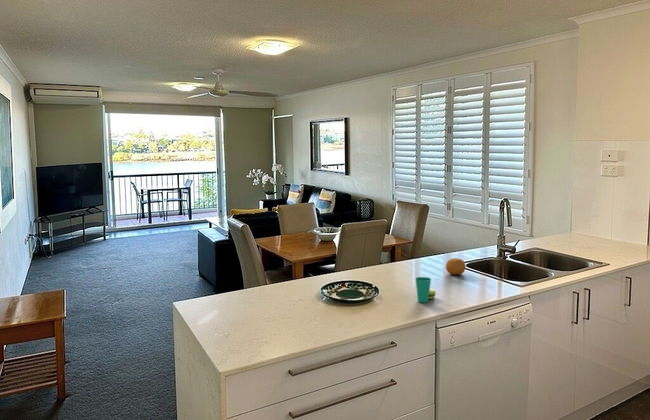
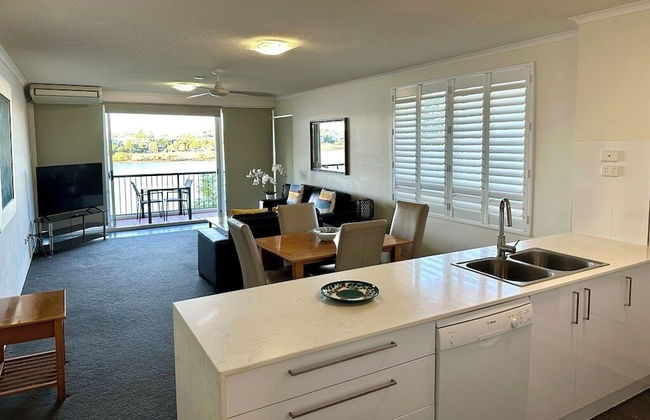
- cup [415,276,437,304]
- fruit [445,257,467,276]
